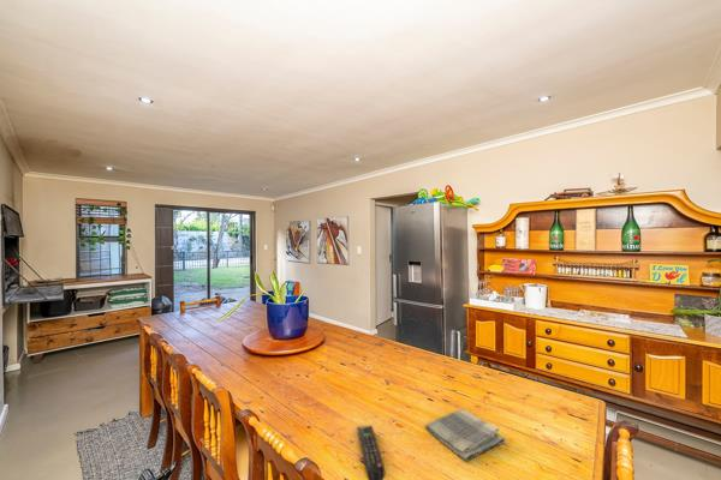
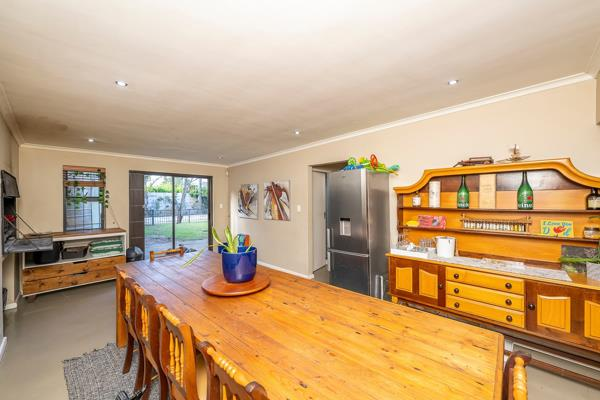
- dish towel [424,408,506,463]
- remote control [356,425,386,480]
